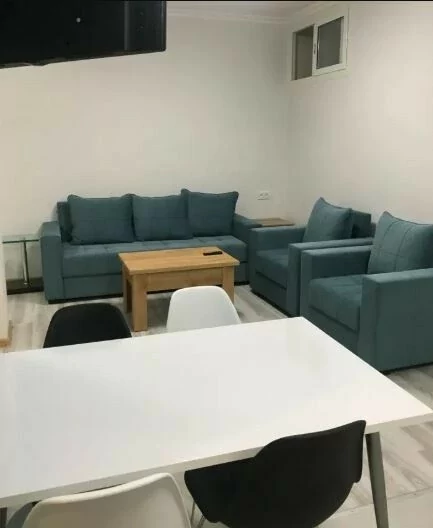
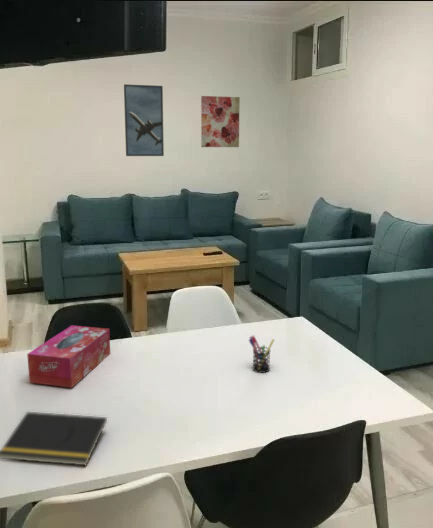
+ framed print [123,83,165,157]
+ notepad [0,411,108,466]
+ tissue box [26,324,111,389]
+ wall art [200,95,241,148]
+ pen holder [248,335,275,374]
